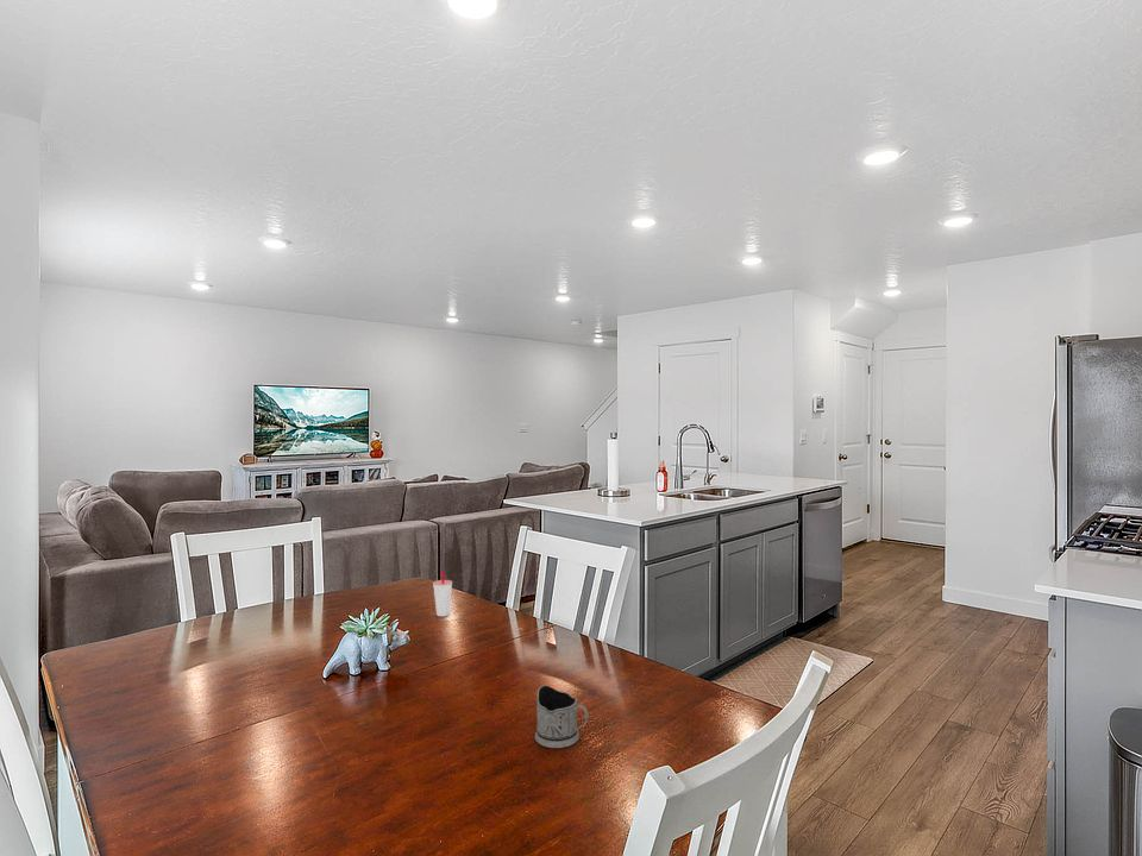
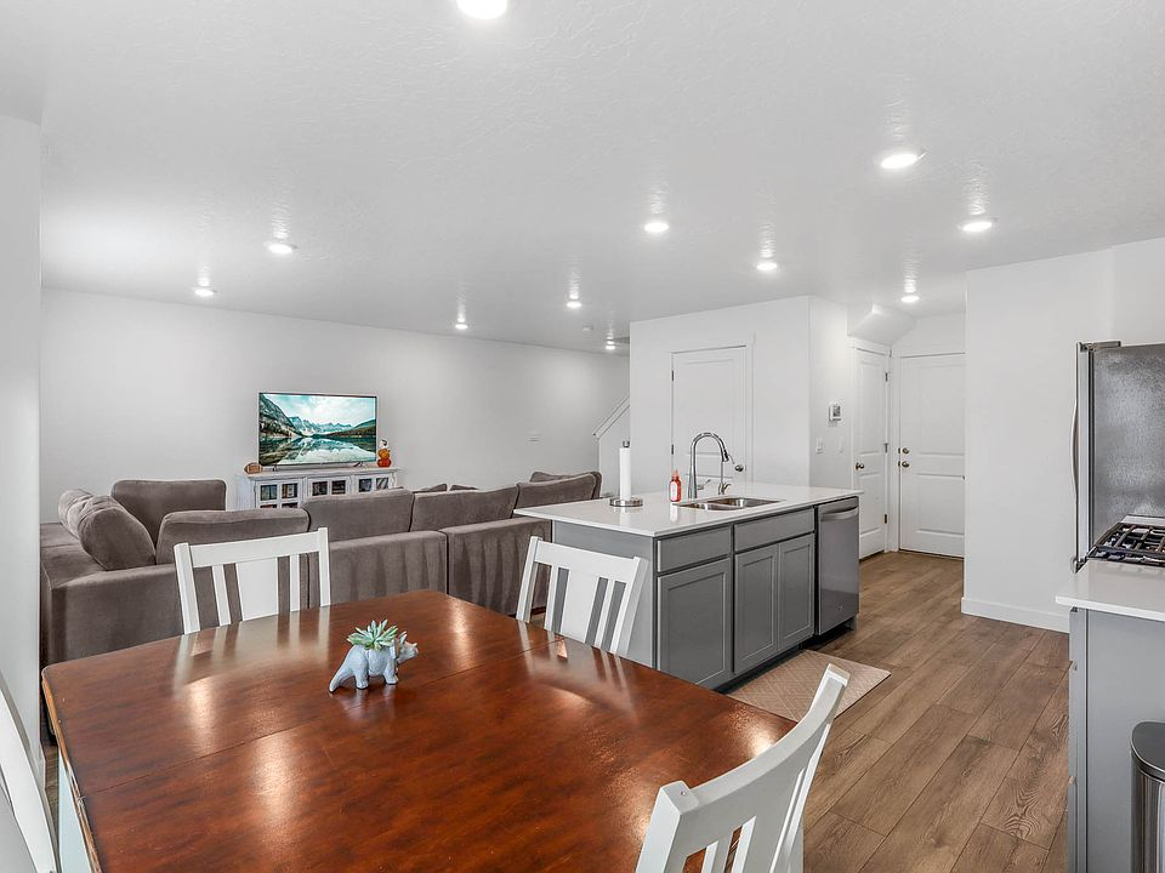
- tea glass holder [534,685,590,749]
- cup [432,571,453,617]
